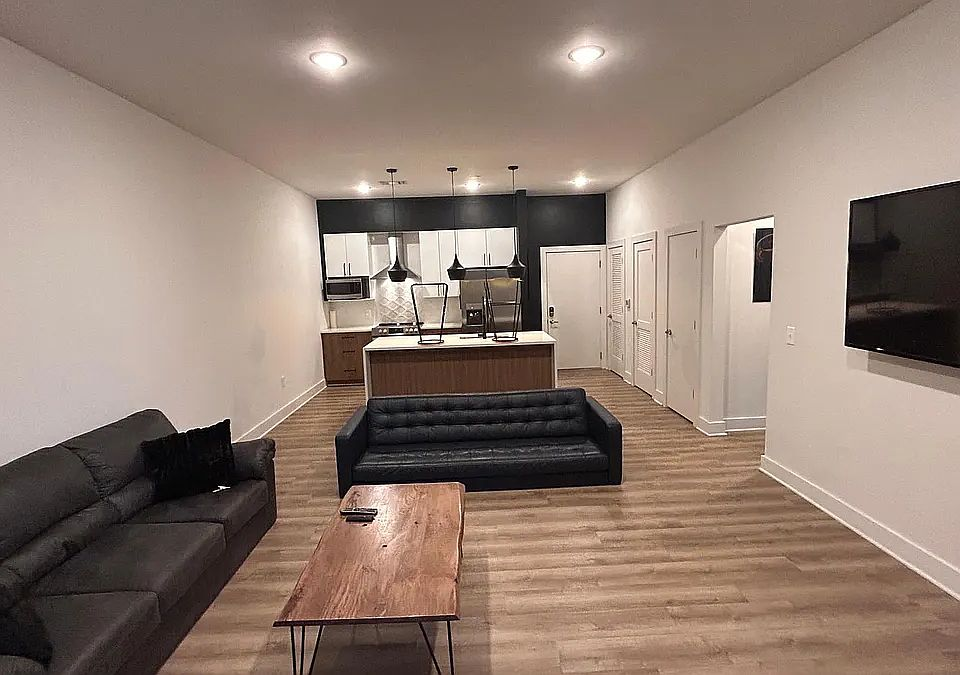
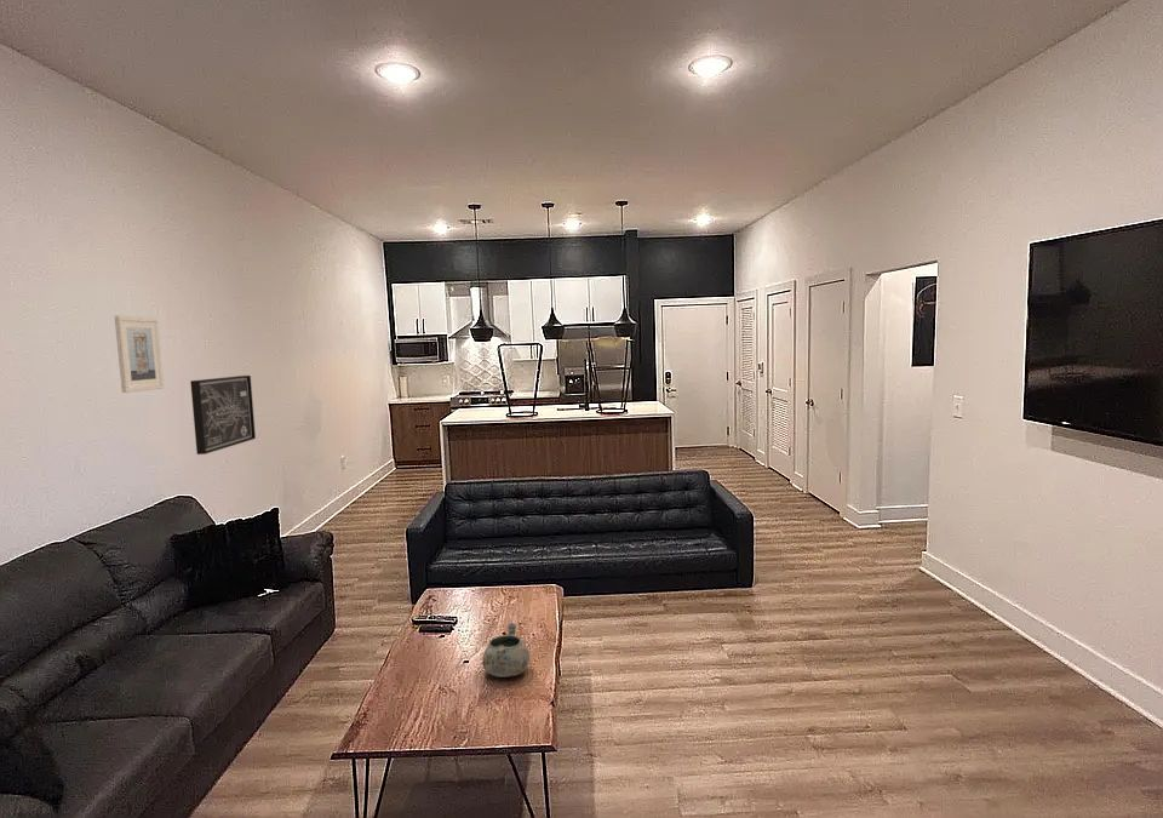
+ decorative bowl [481,622,531,679]
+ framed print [114,314,165,394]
+ wall art [189,374,257,456]
